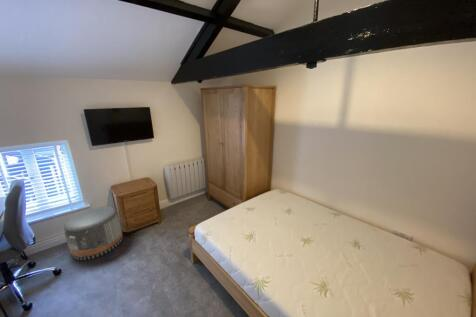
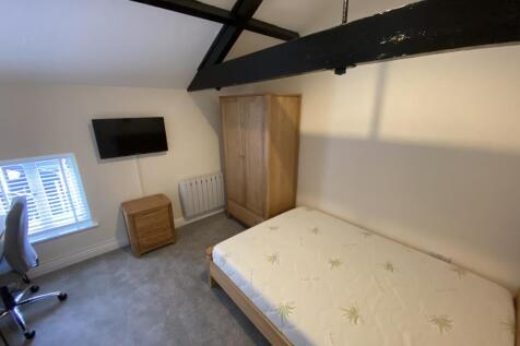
- pouf [63,206,124,261]
